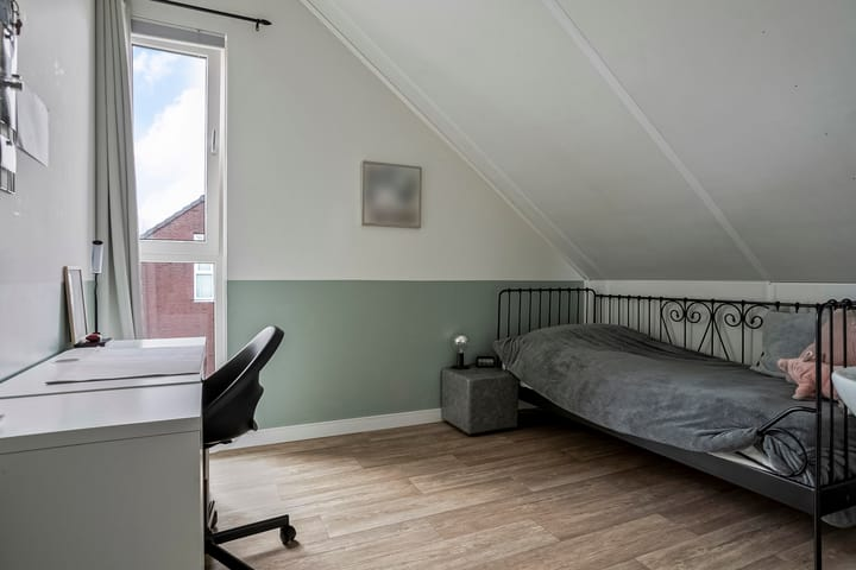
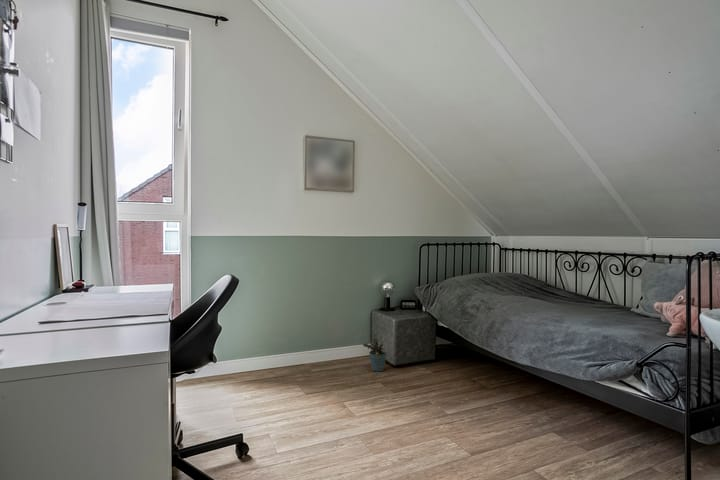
+ potted plant [362,337,387,372]
